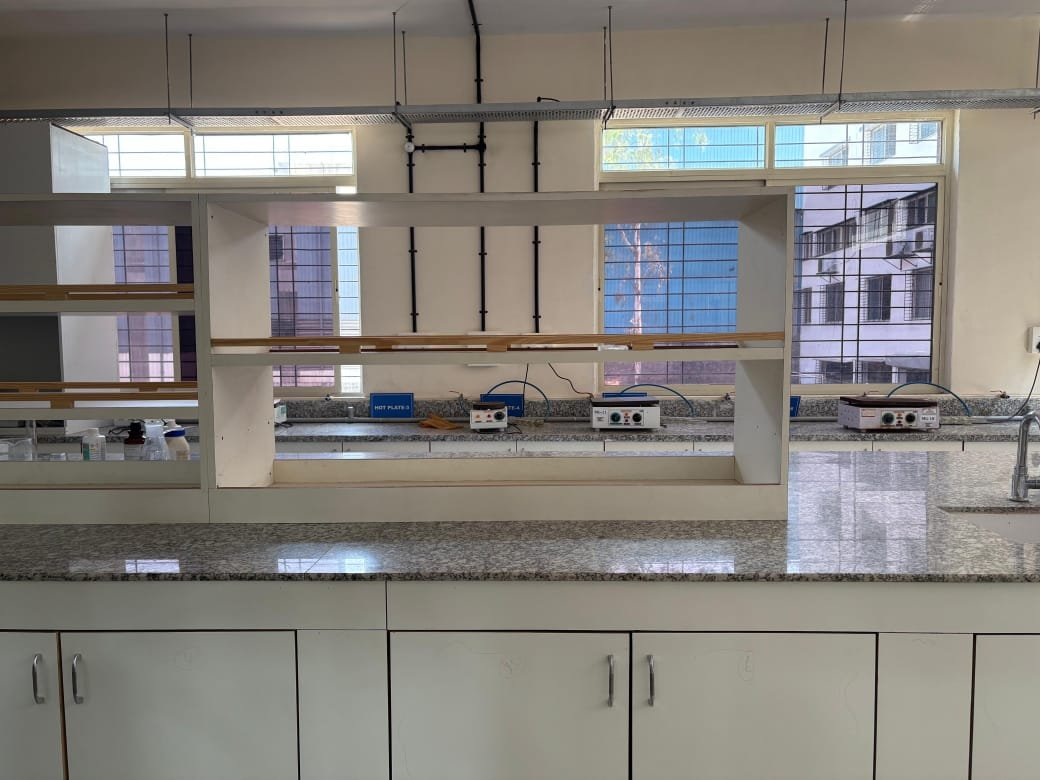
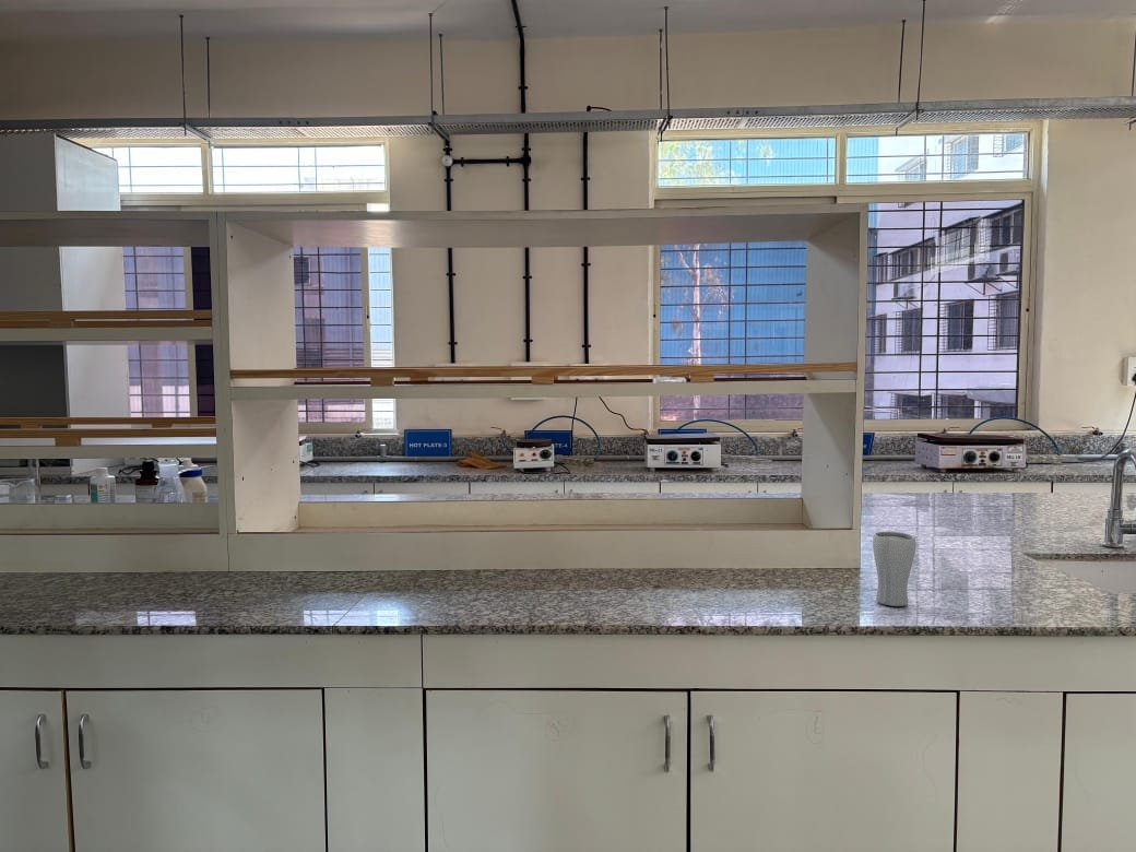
+ drinking glass [872,531,916,607]
